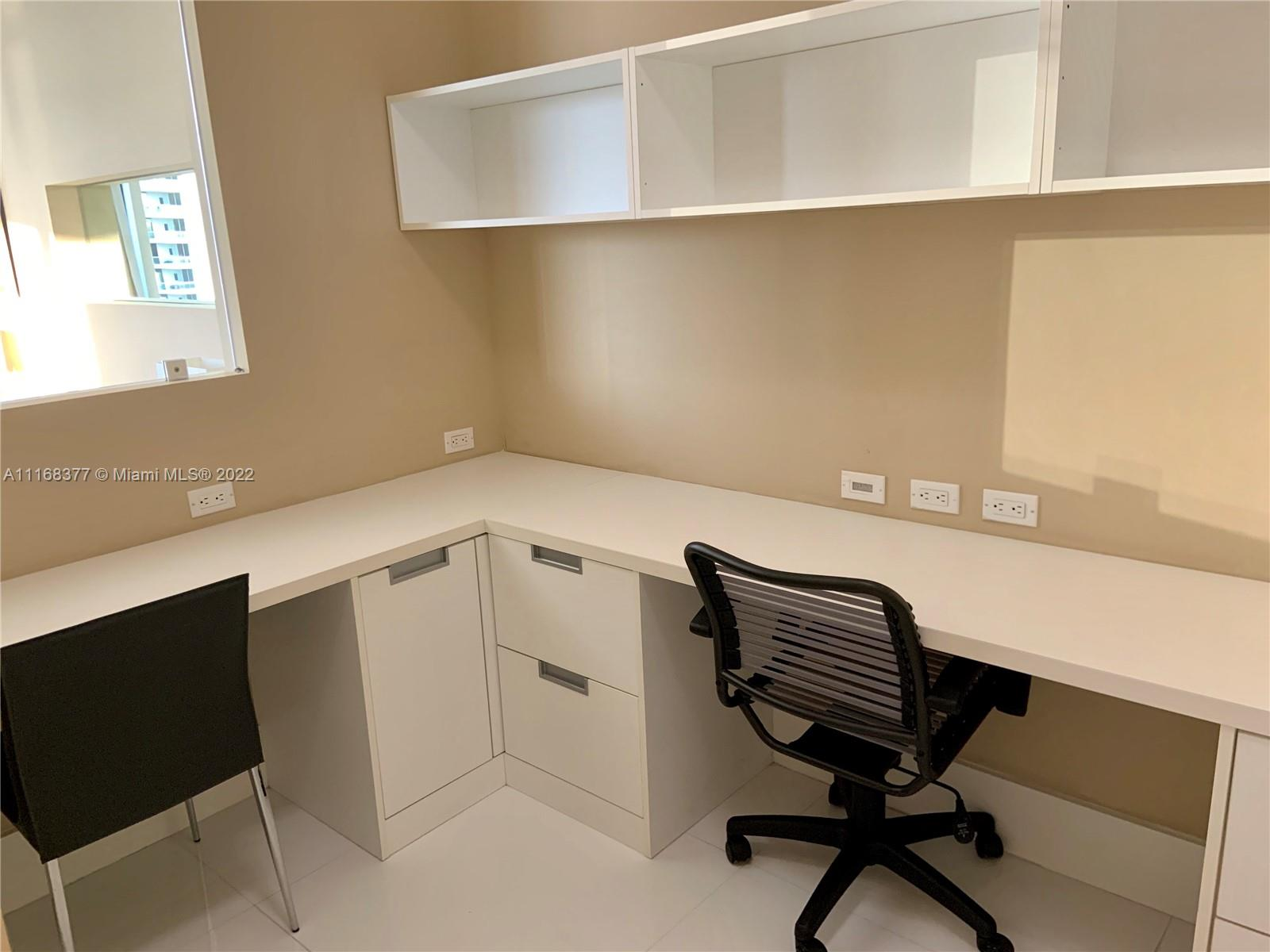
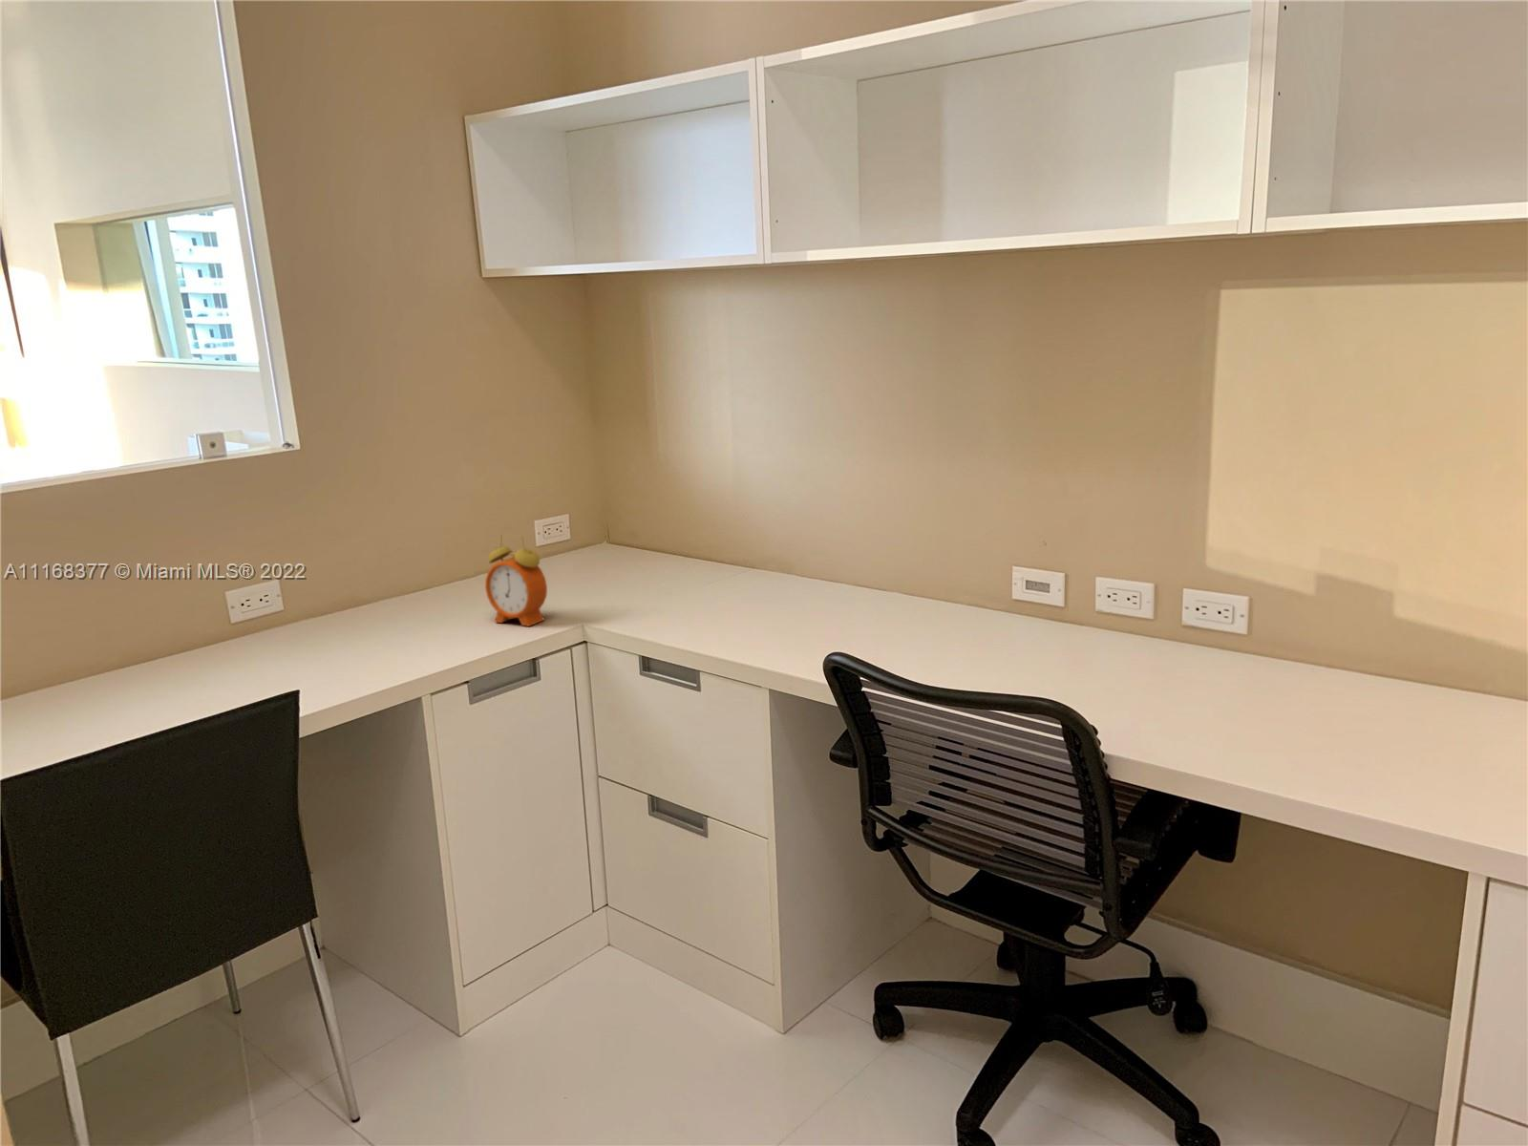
+ alarm clock [484,533,549,627]
